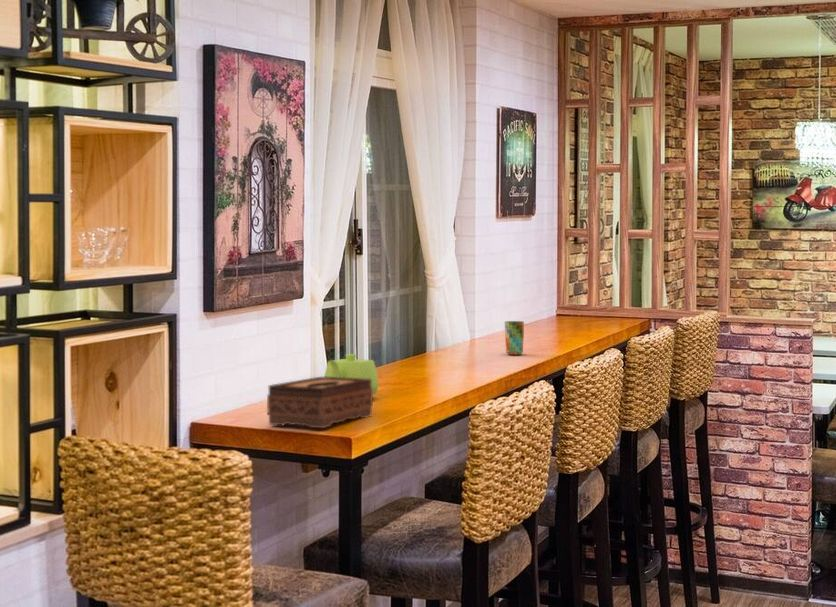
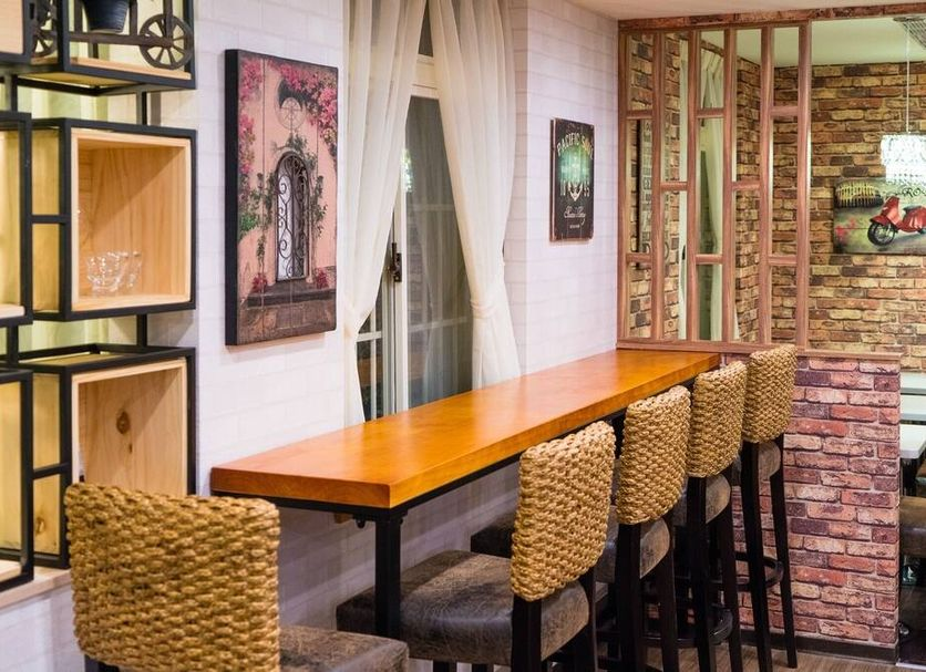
- teapot [323,353,379,396]
- cup [504,320,525,356]
- tissue box [266,376,374,429]
